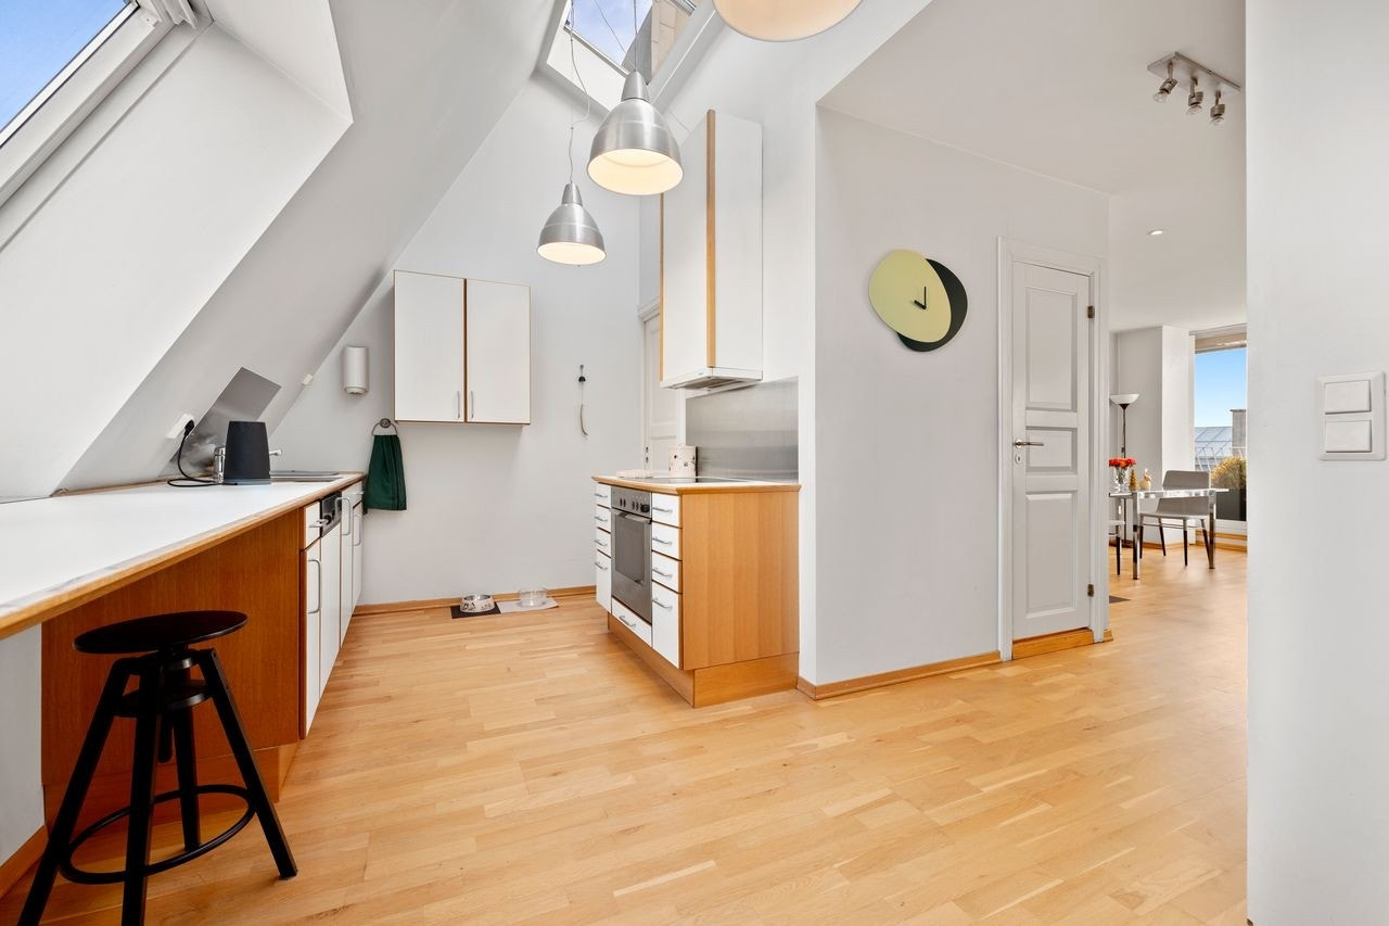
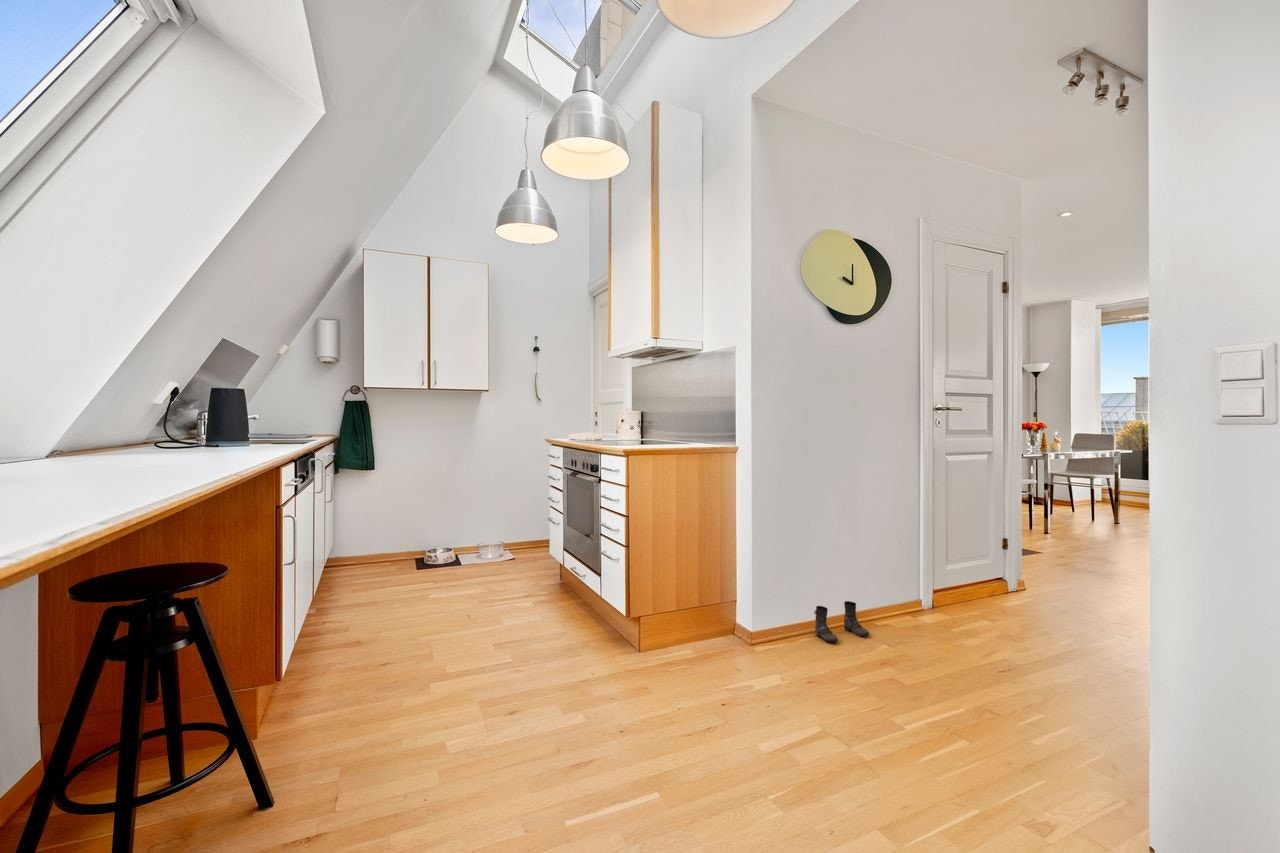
+ boots [813,600,871,643]
